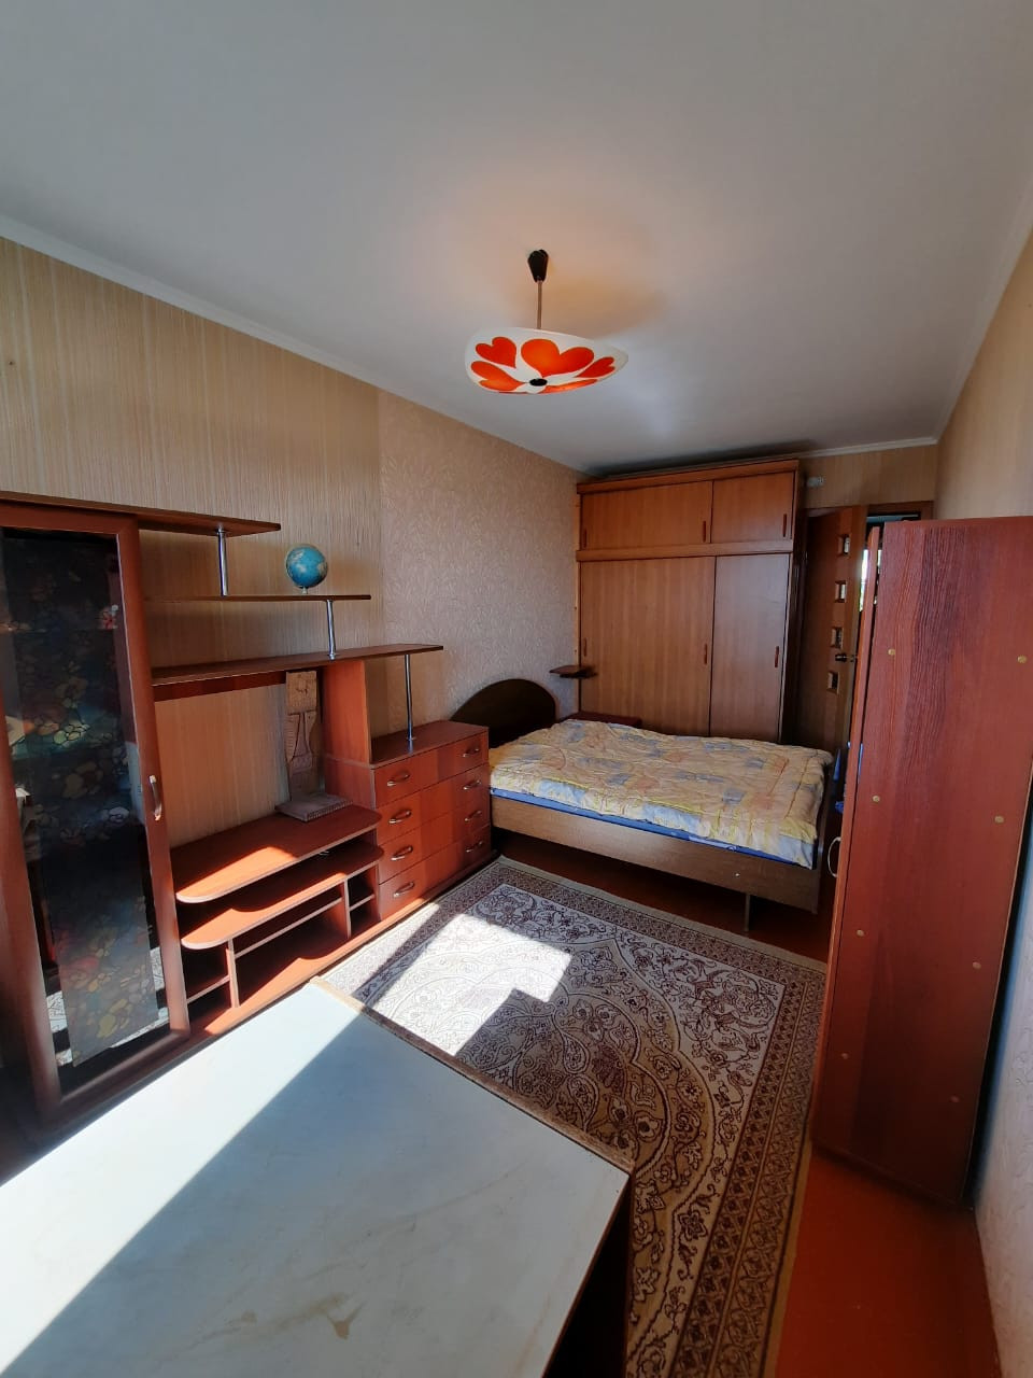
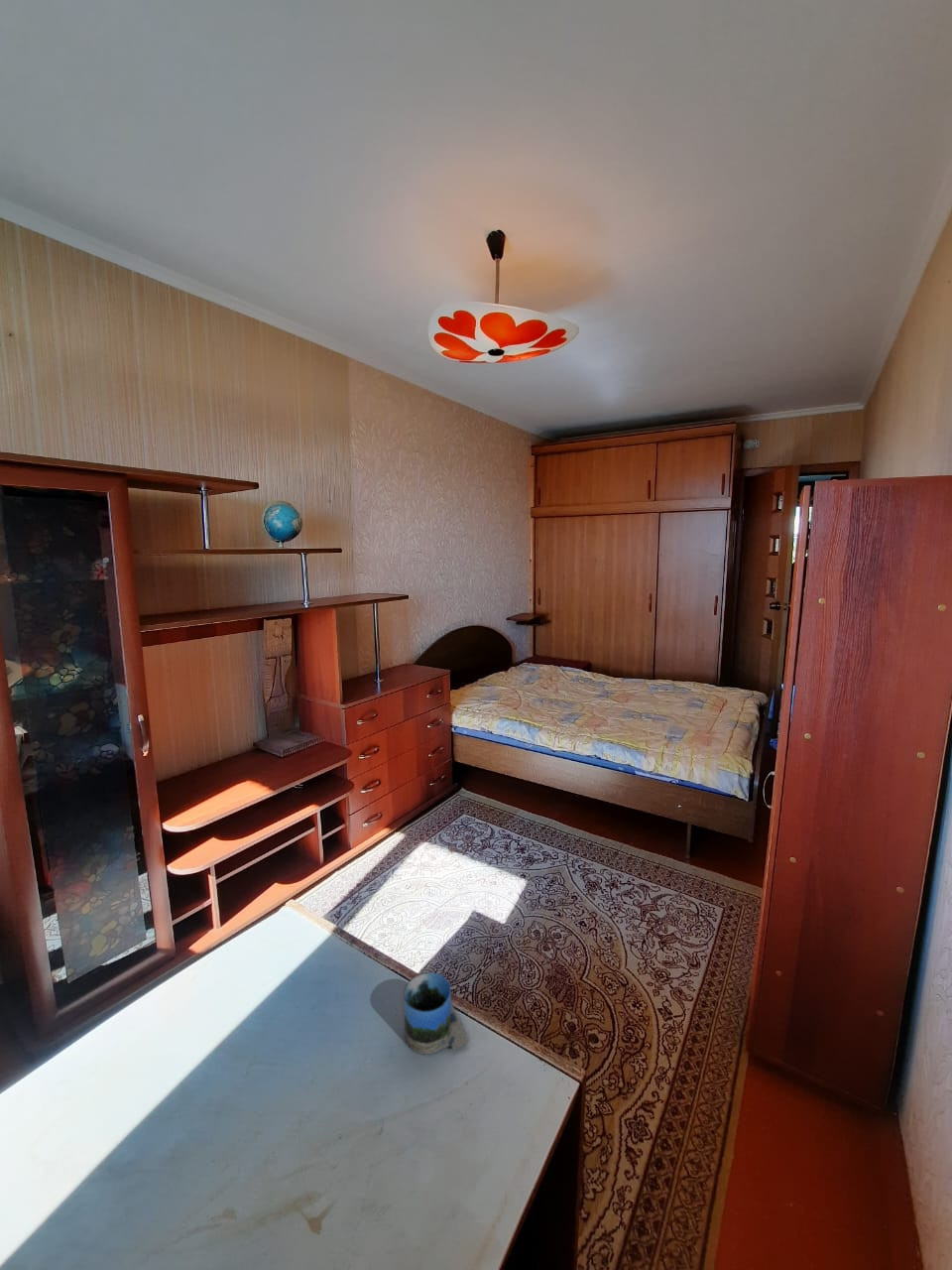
+ mug [403,971,470,1056]
